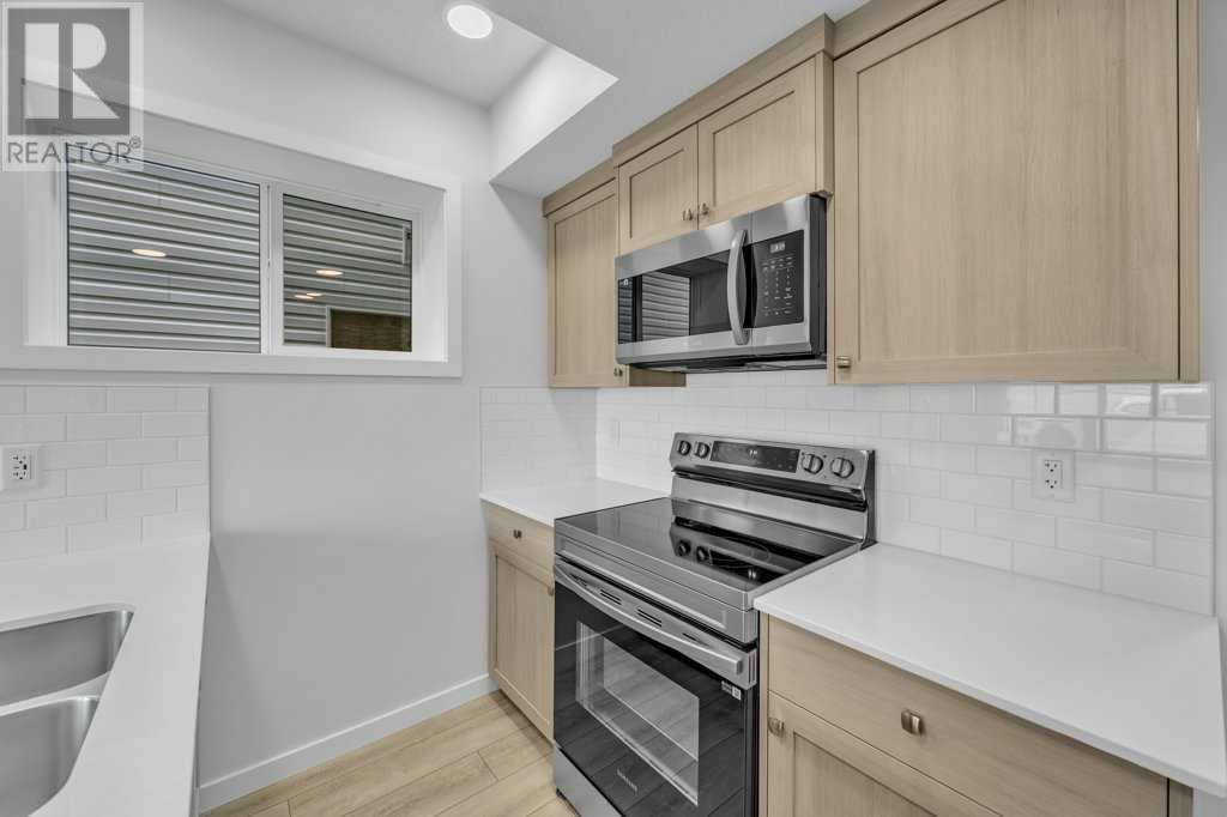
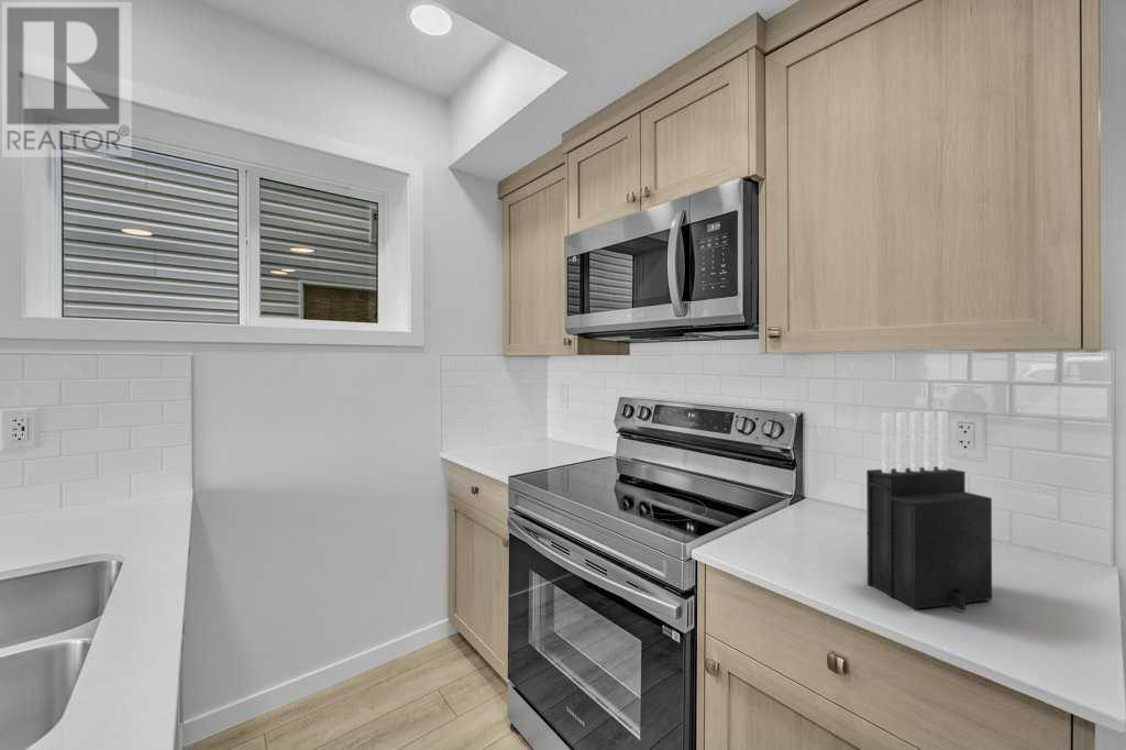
+ knife block [865,410,993,611]
